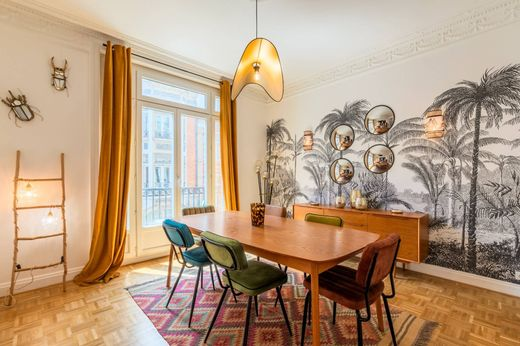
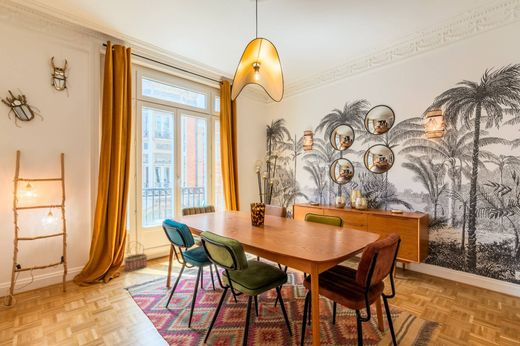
+ basket [123,240,148,273]
